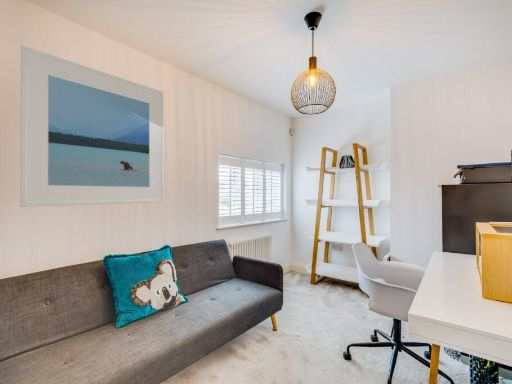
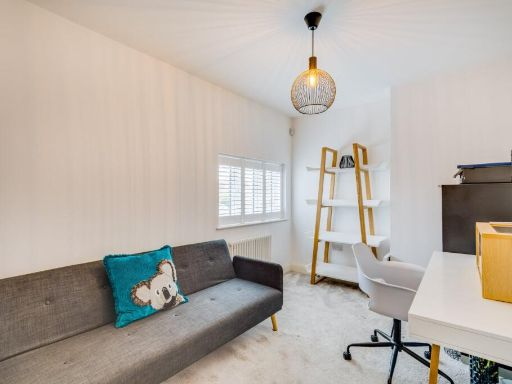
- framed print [19,45,165,208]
